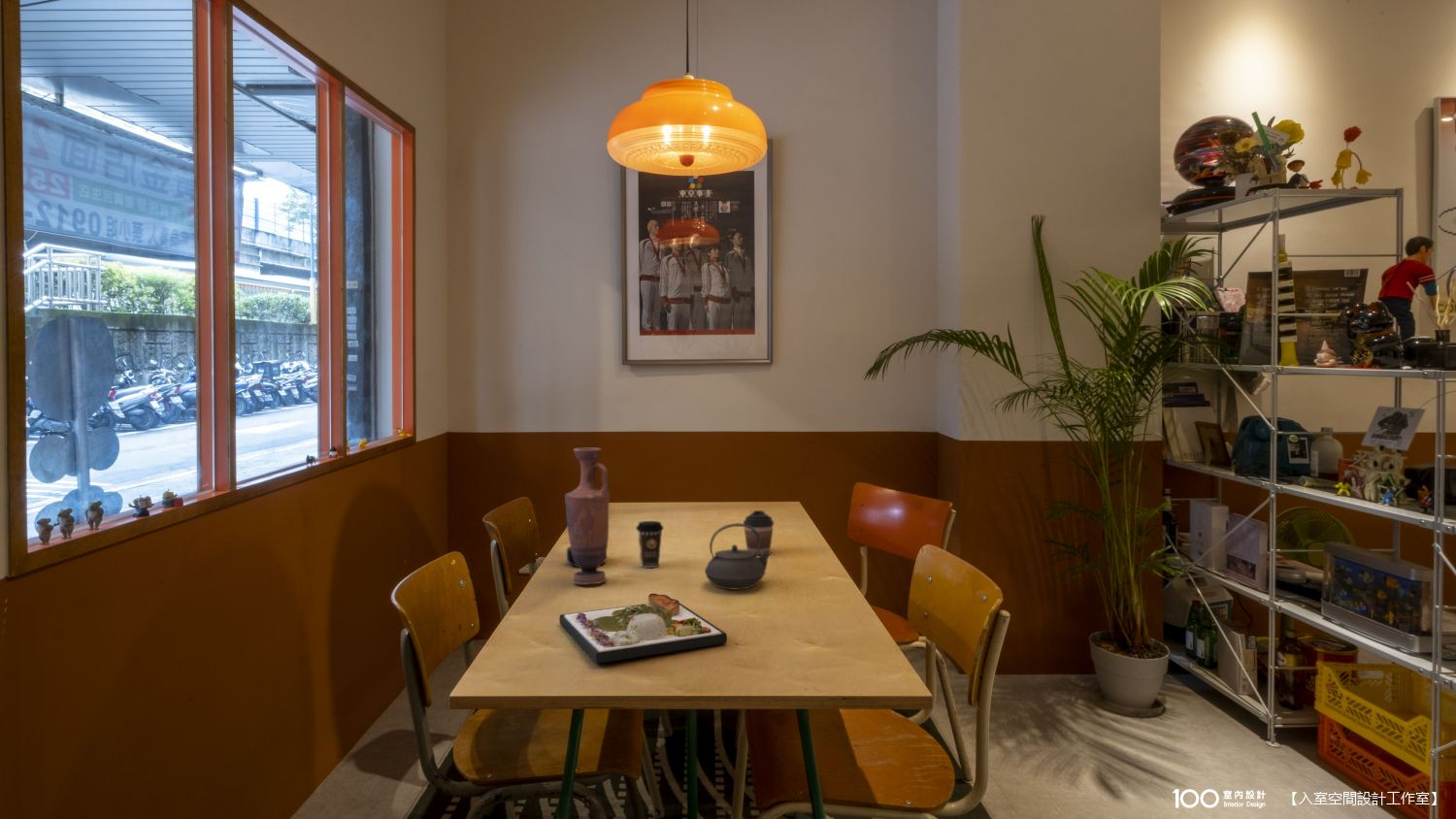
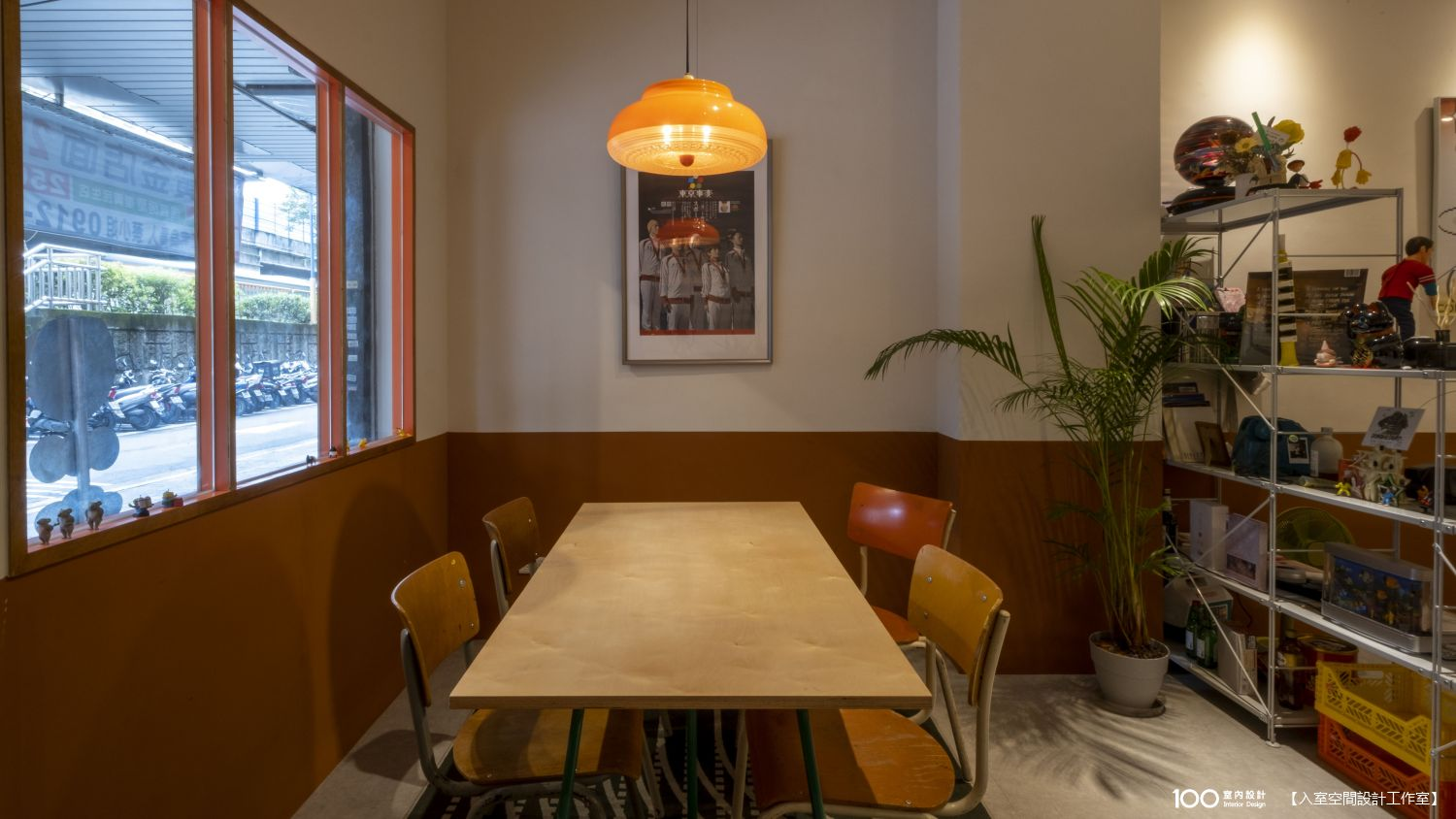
- coffee cup [635,520,665,569]
- coffee cup [743,509,775,555]
- tequila bottle [566,545,608,568]
- teapot [704,522,773,590]
- dinner plate [558,593,728,665]
- vase [564,447,611,585]
